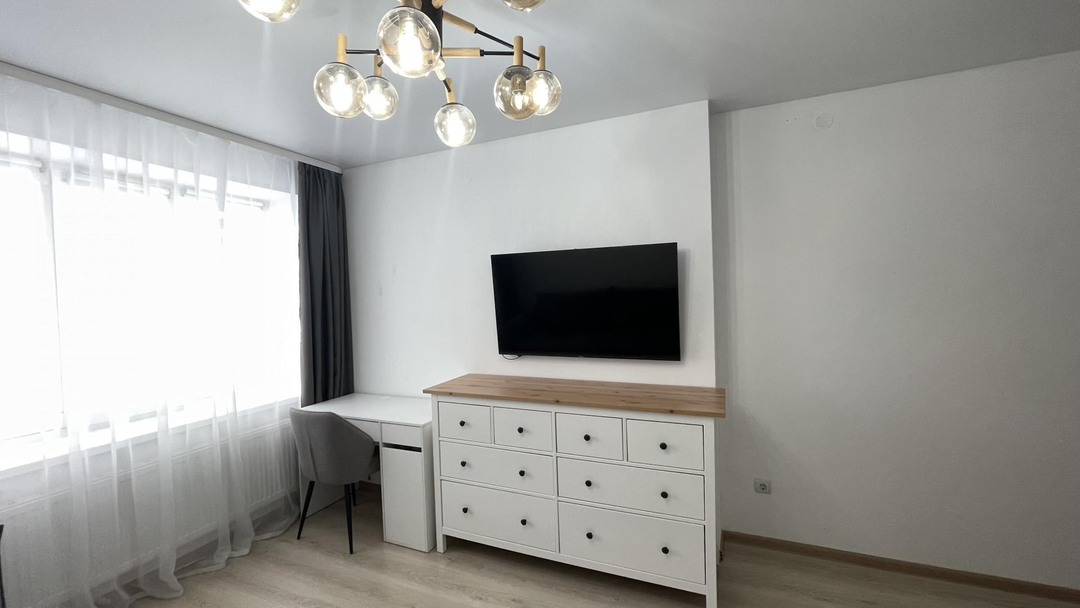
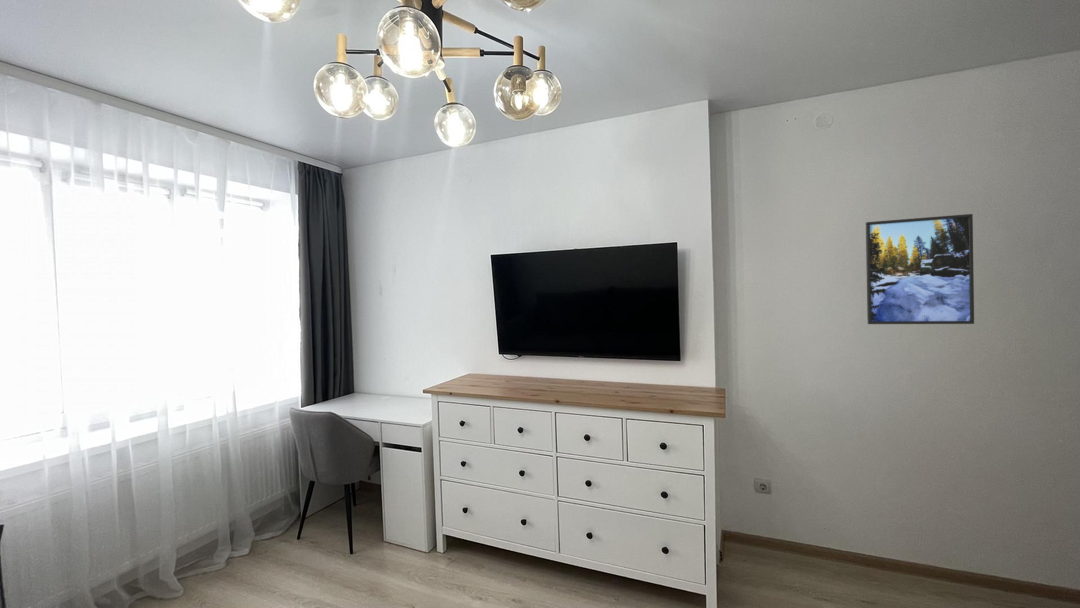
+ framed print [865,213,975,325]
